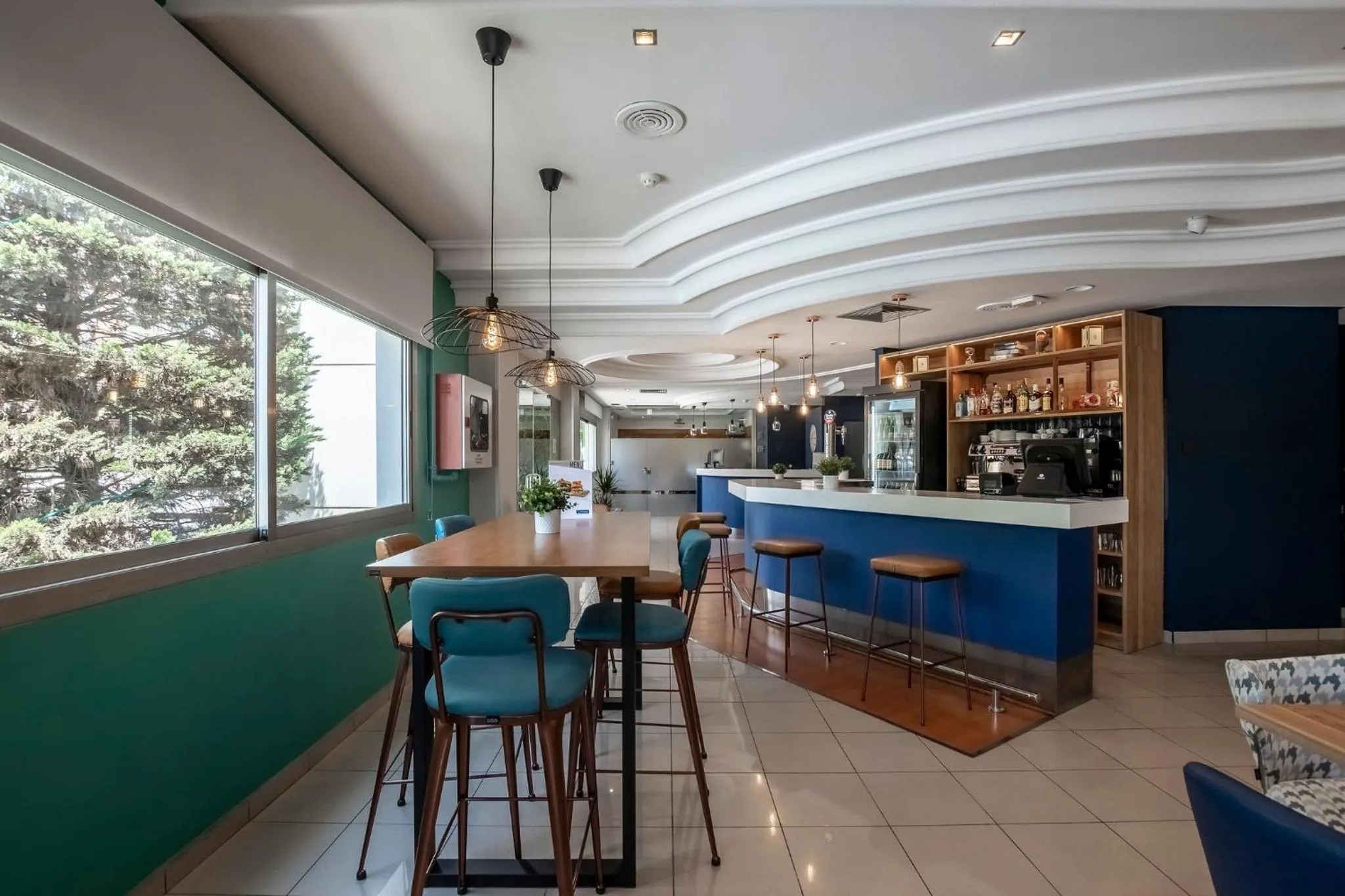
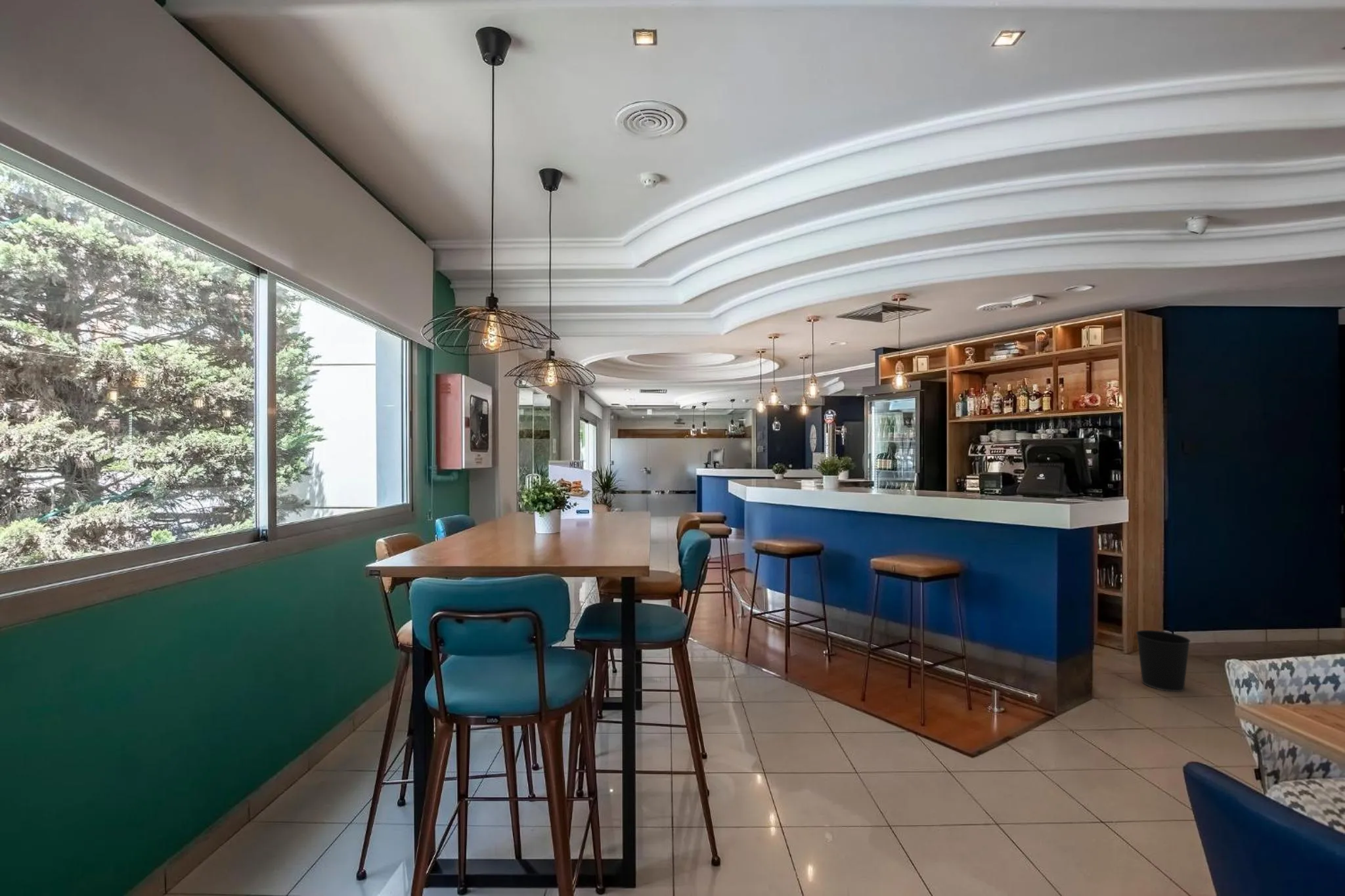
+ wastebasket [1135,629,1191,693]
